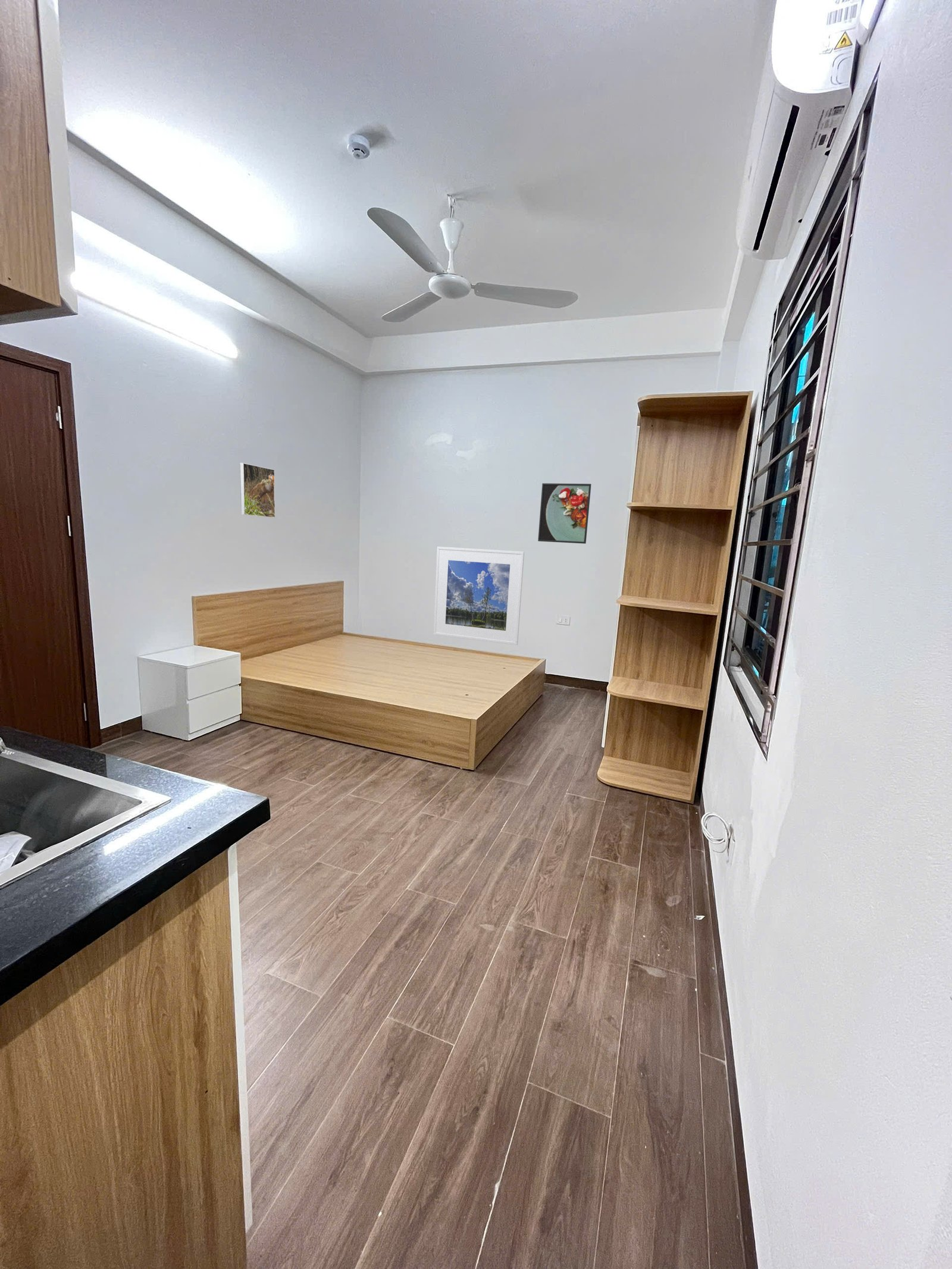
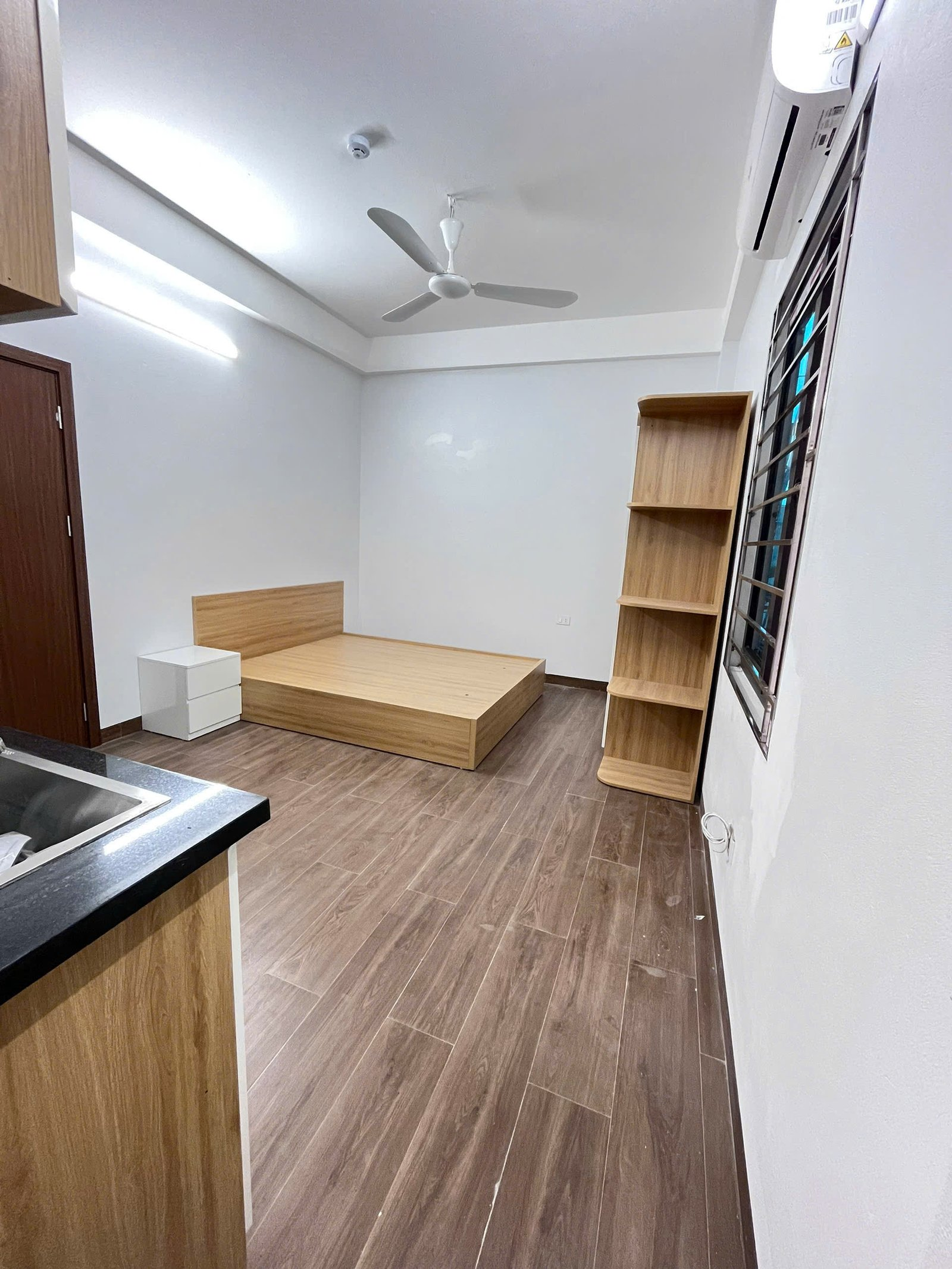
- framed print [537,482,592,544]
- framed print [239,462,276,518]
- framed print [433,546,525,646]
